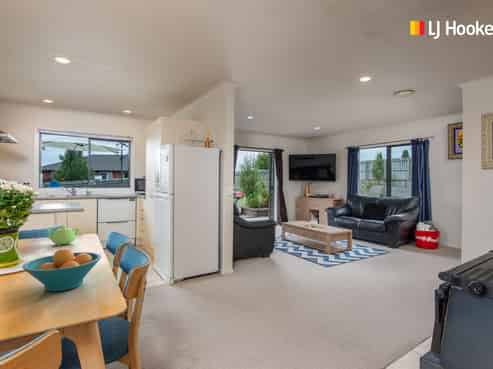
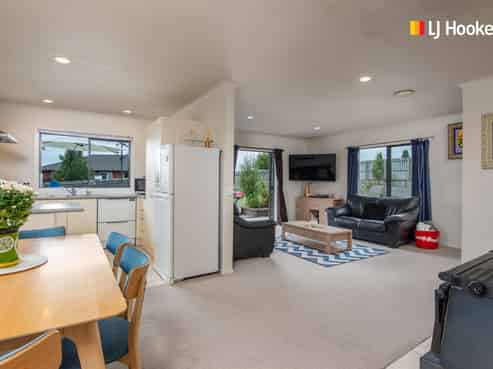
- fruit bowl [21,247,102,292]
- teapot [44,225,80,247]
